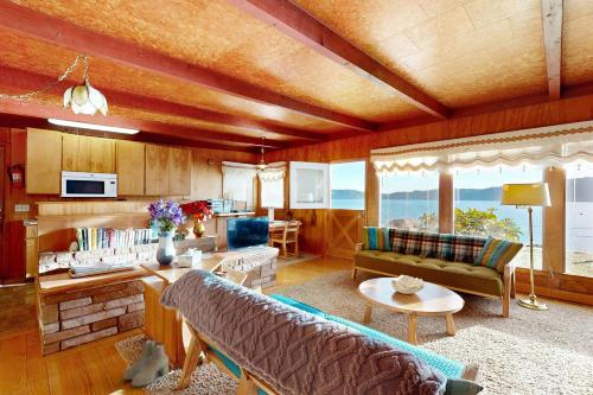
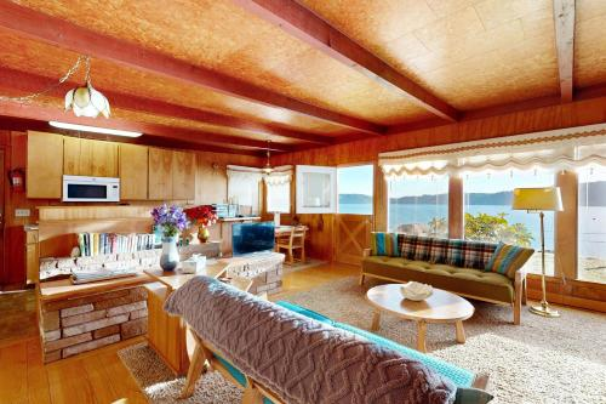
- boots [122,338,170,388]
